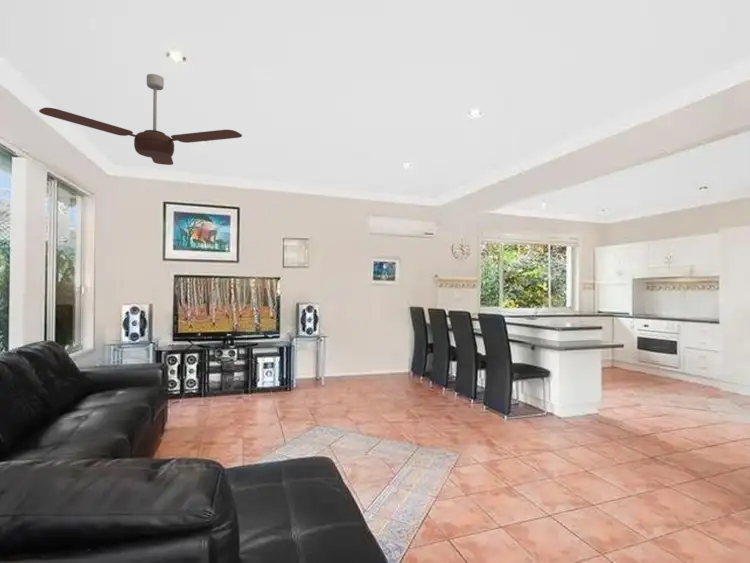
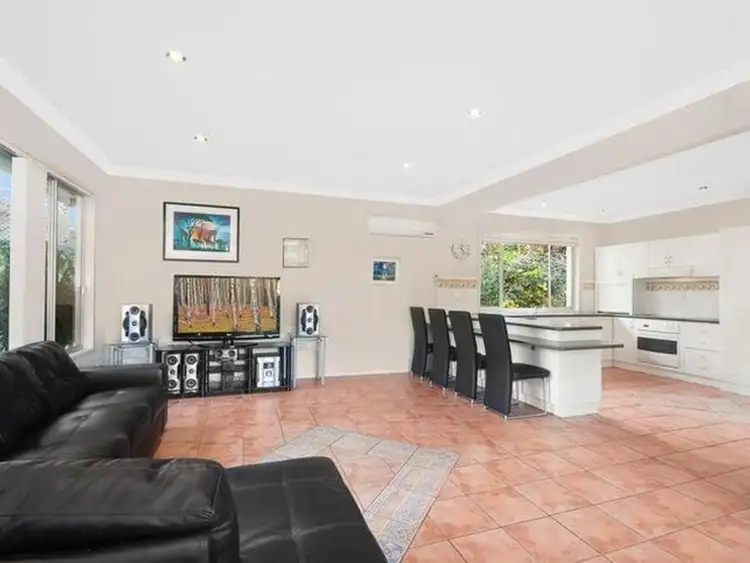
- ceiling fan [38,73,243,166]
